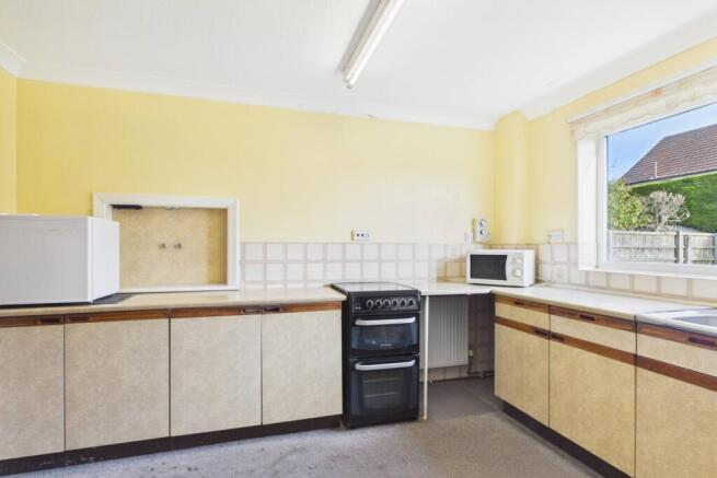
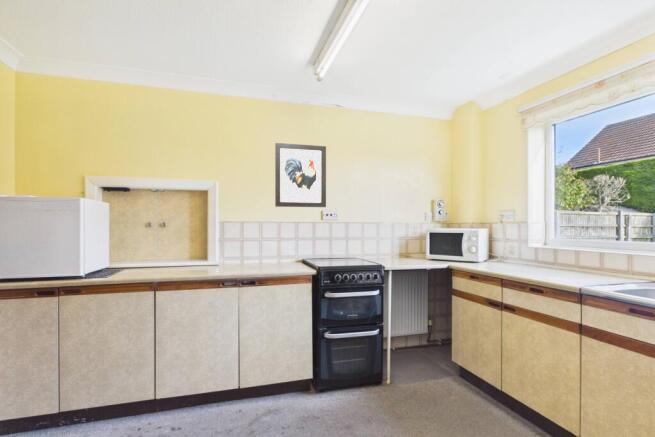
+ wall art [274,142,327,208]
